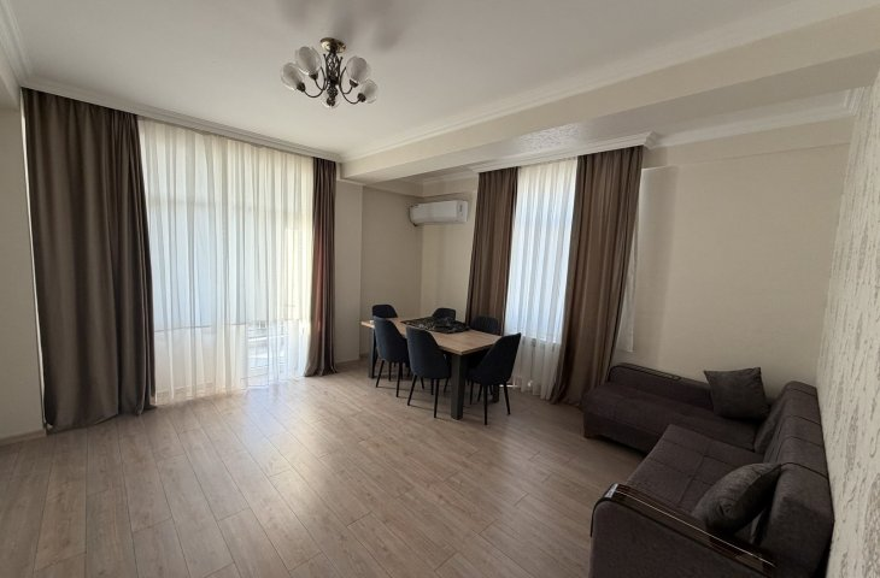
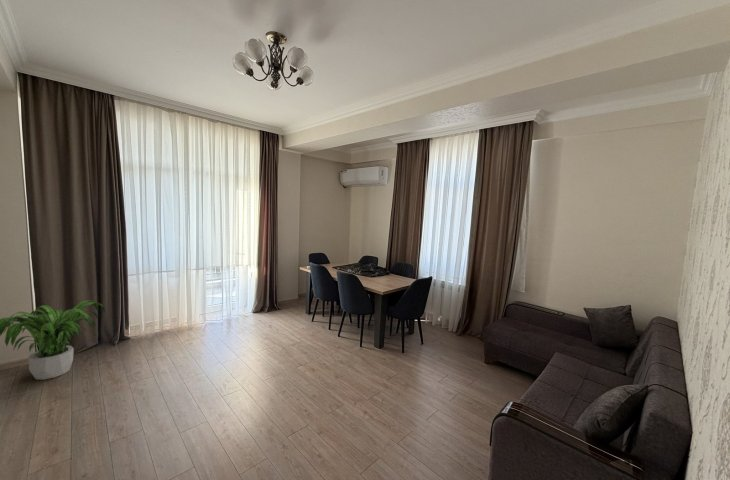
+ potted plant [0,299,107,381]
